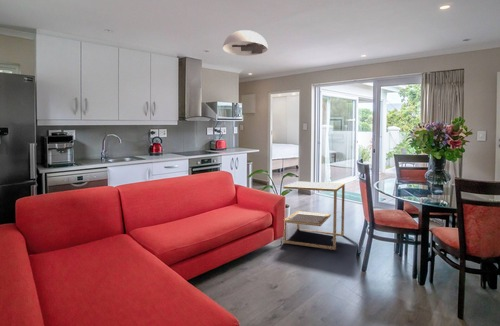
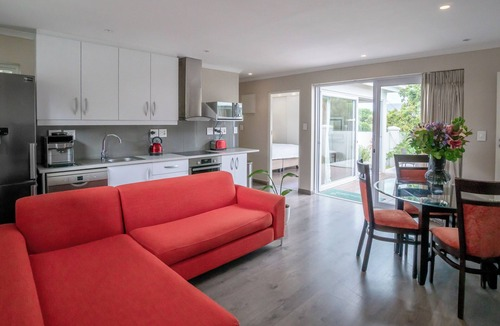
- ceiling light [222,29,269,57]
- side table [282,180,346,251]
